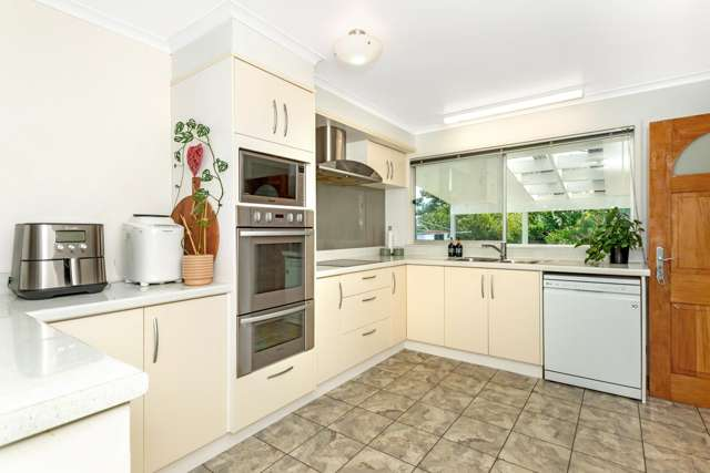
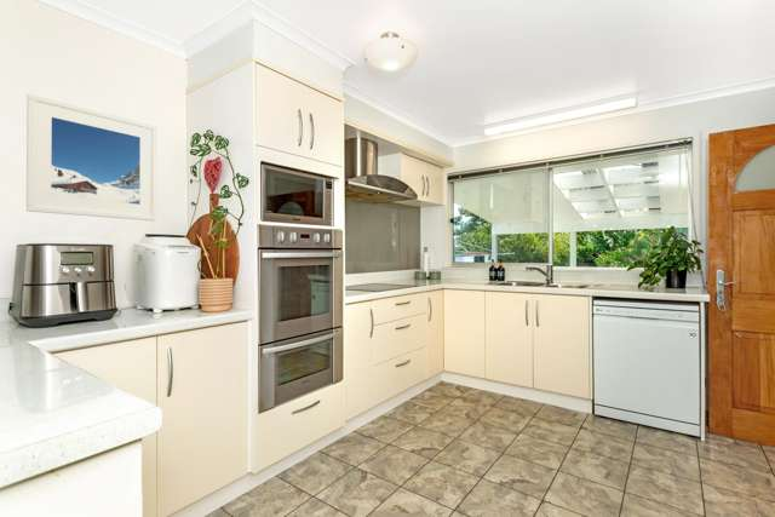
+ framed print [25,92,159,222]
